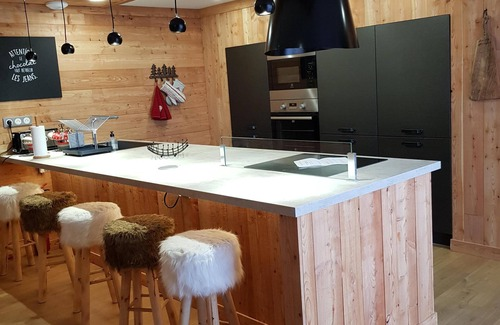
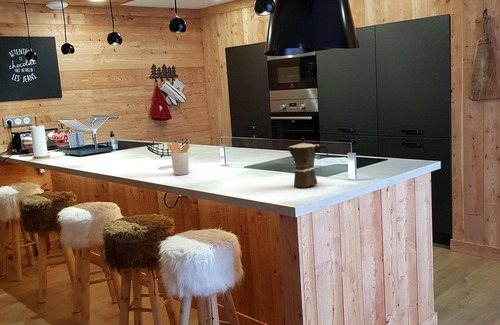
+ moka pot [286,137,329,189]
+ utensil holder [166,141,190,176]
